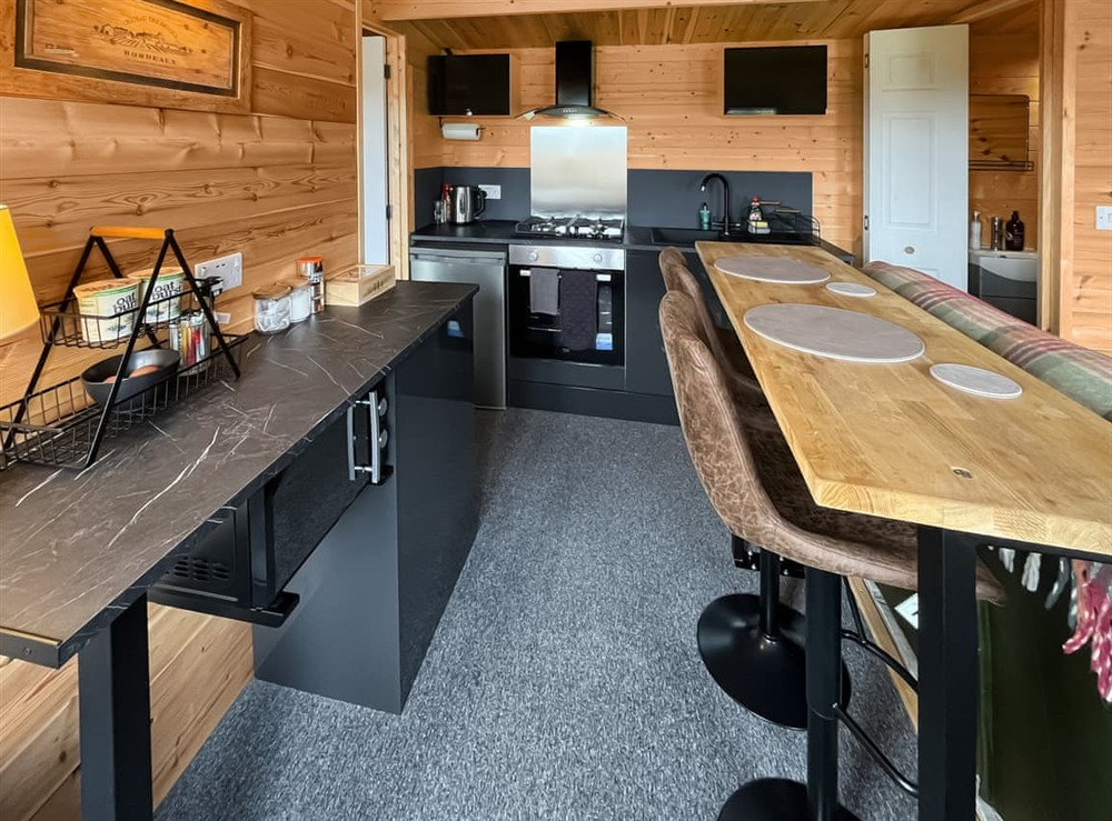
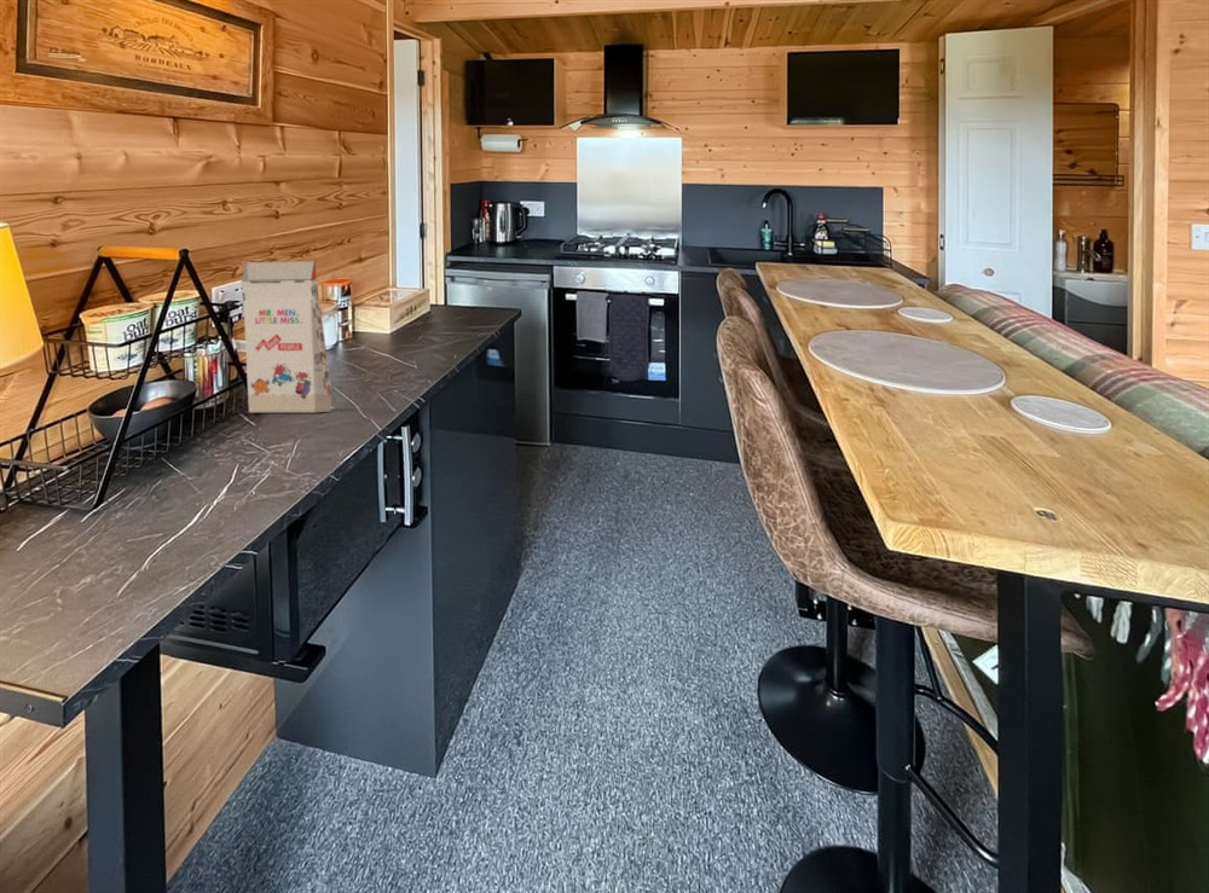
+ gift box [239,260,334,413]
